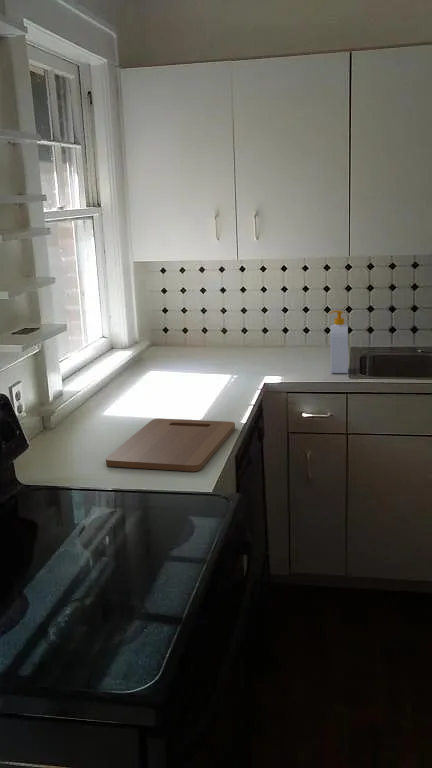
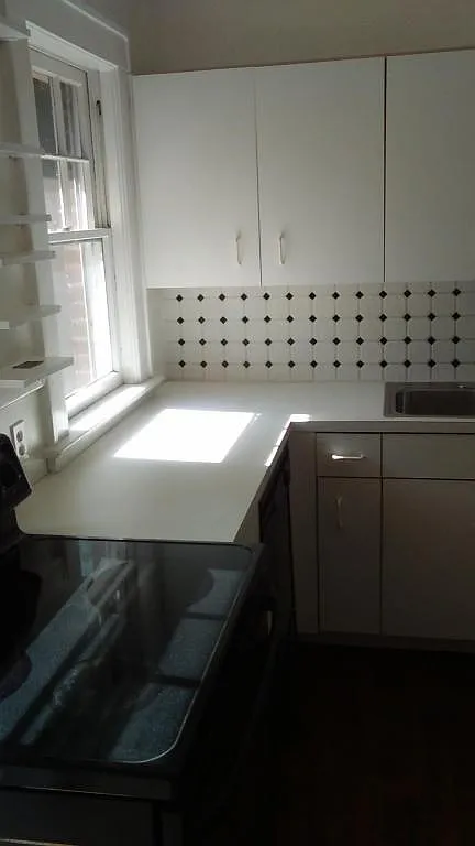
- soap bottle [328,310,349,374]
- cutting board [105,418,236,472]
